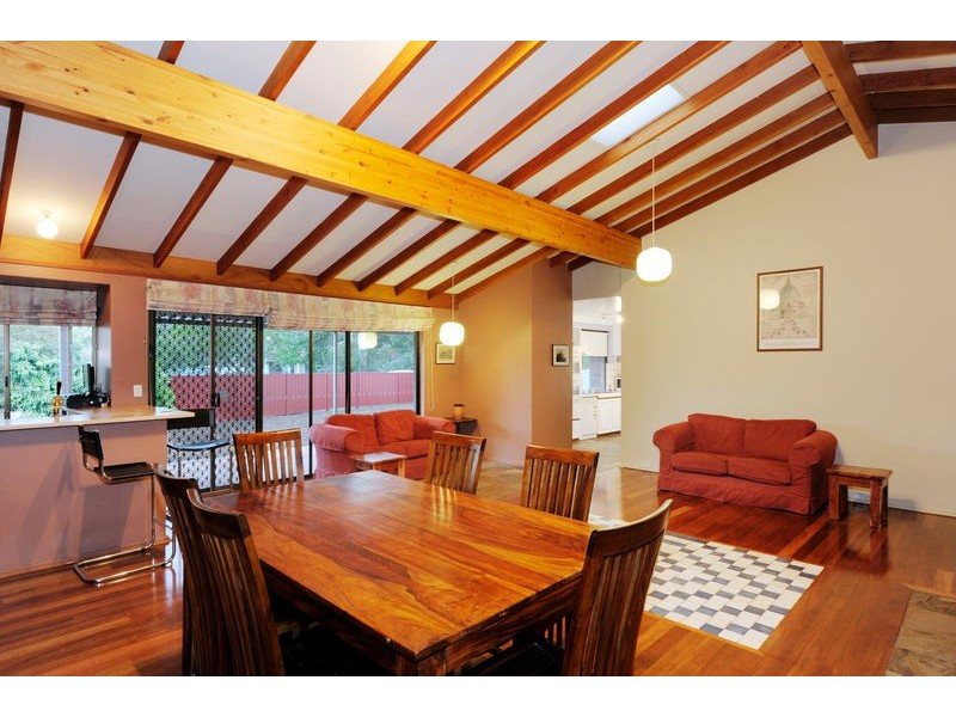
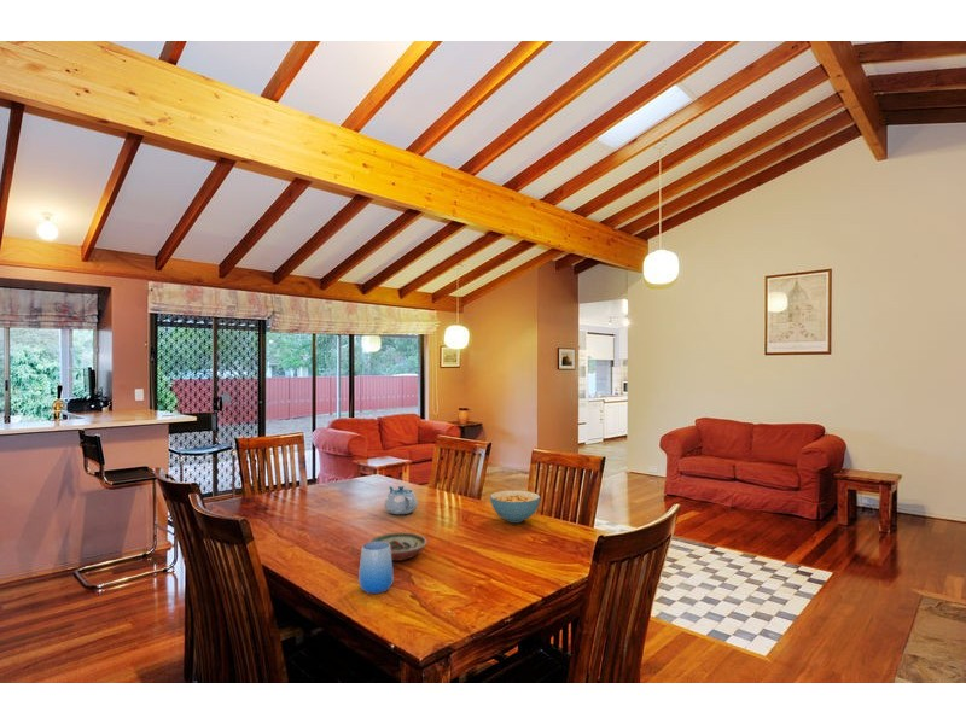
+ decorative bowl [367,532,429,562]
+ cup [357,542,395,595]
+ cereal bowl [489,489,541,524]
+ chinaware [383,485,419,515]
